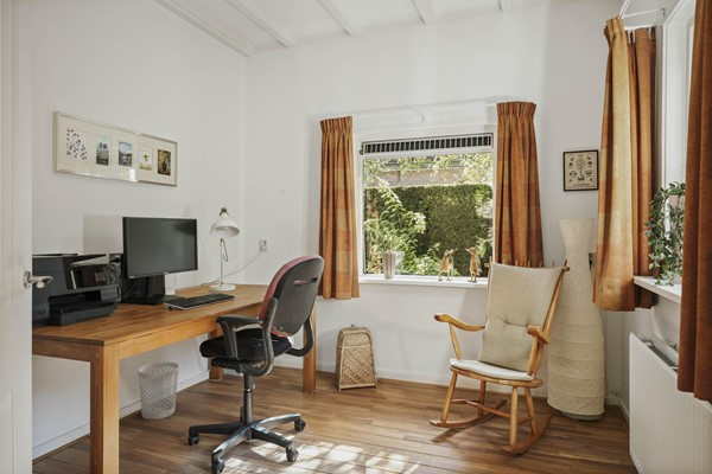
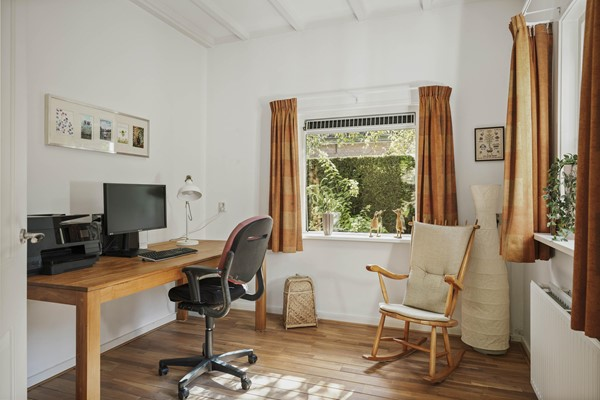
- wastebasket [136,360,180,421]
